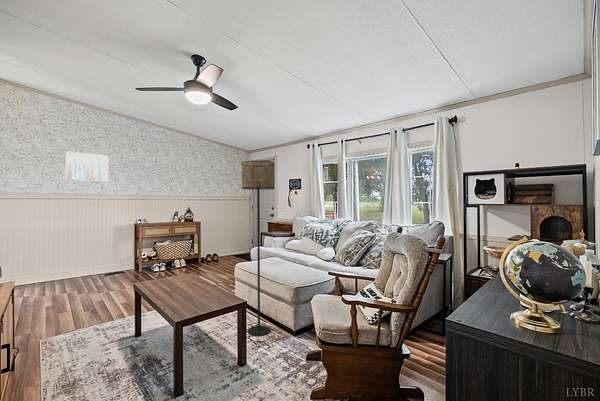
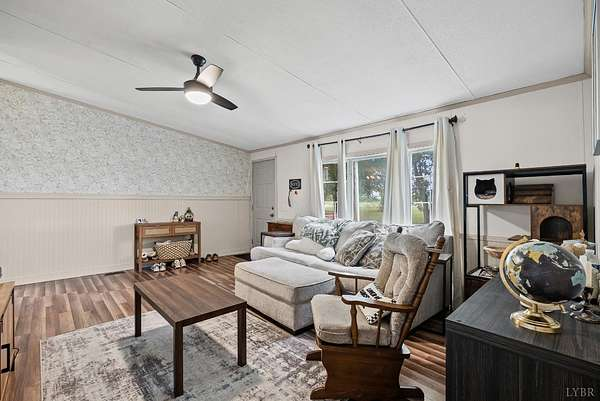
- wall art [65,151,109,183]
- floor lamp [241,160,276,337]
